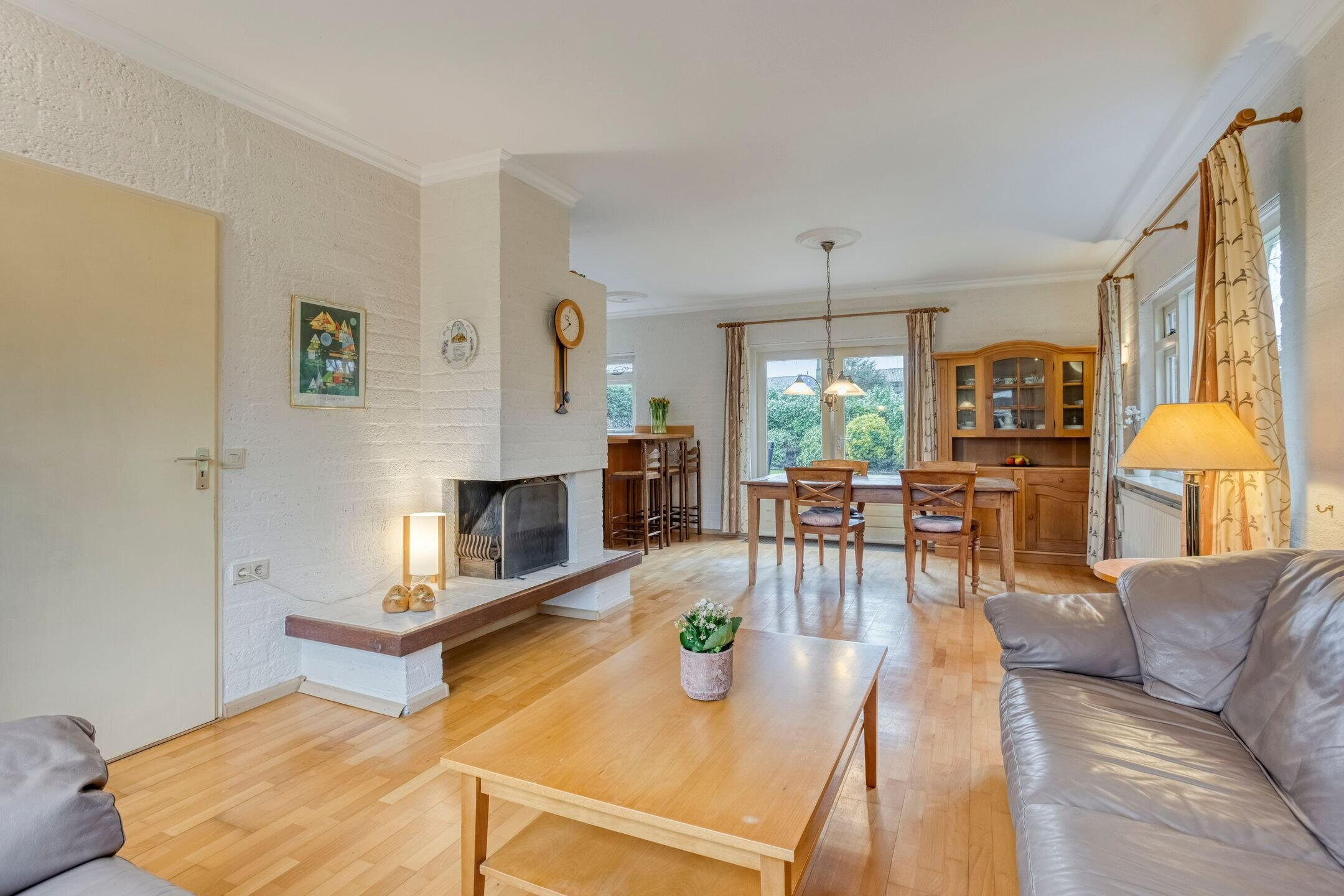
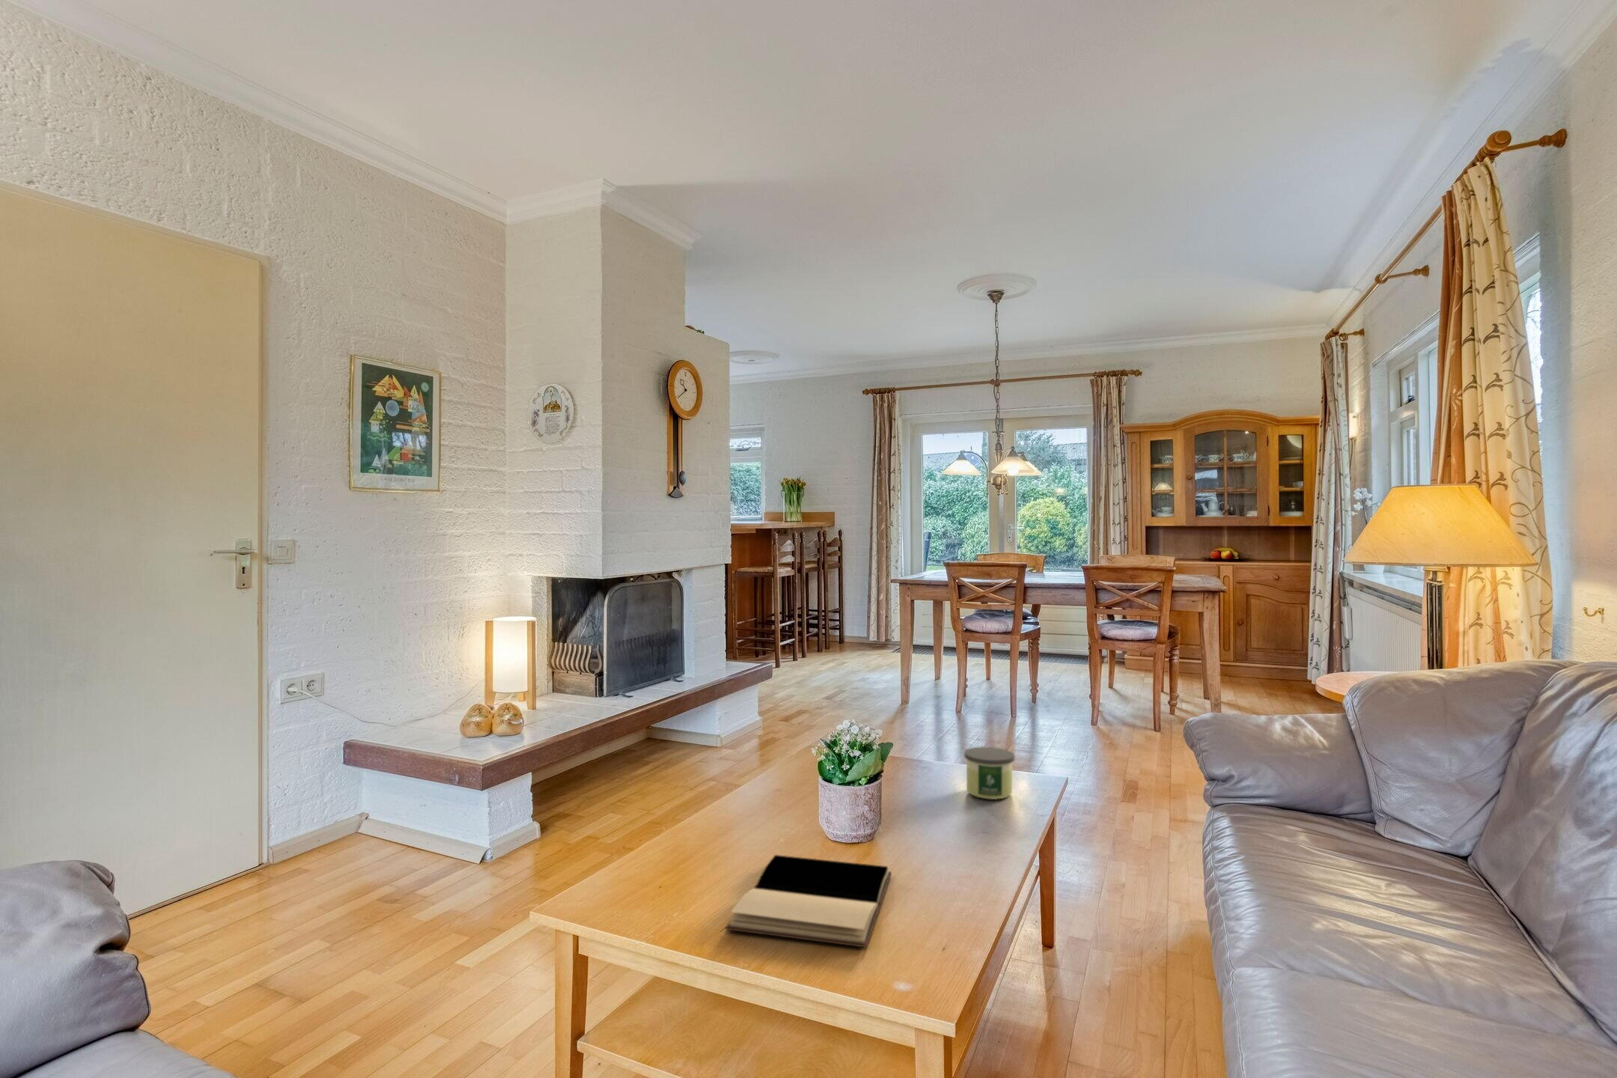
+ book [724,854,893,948]
+ candle [964,746,1015,800]
